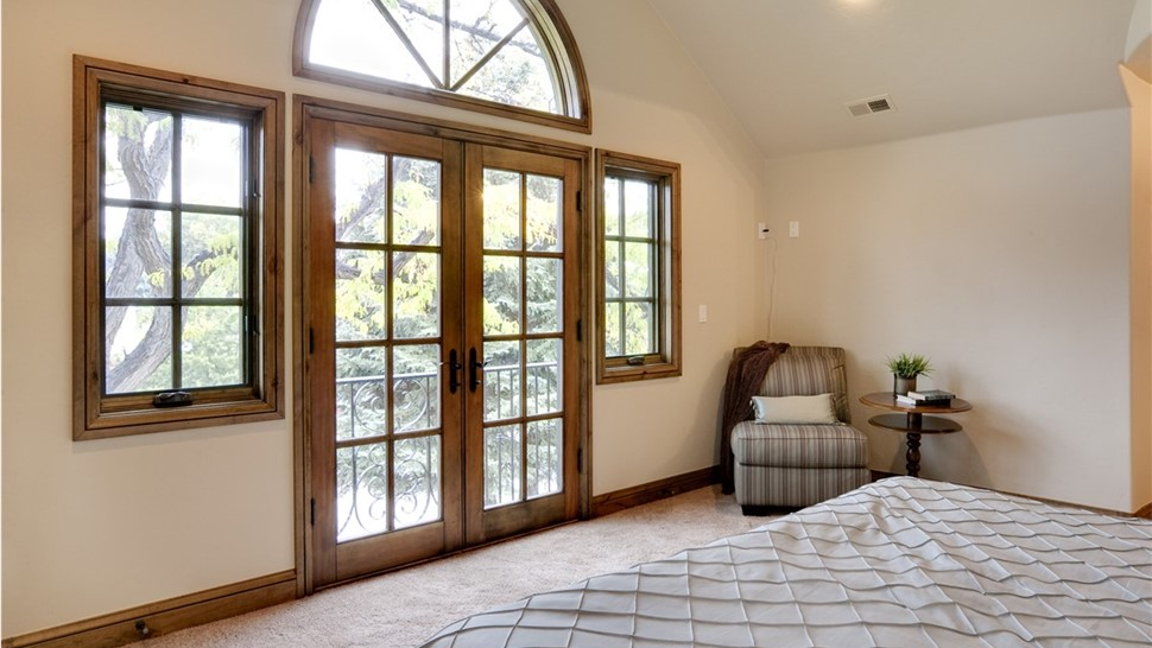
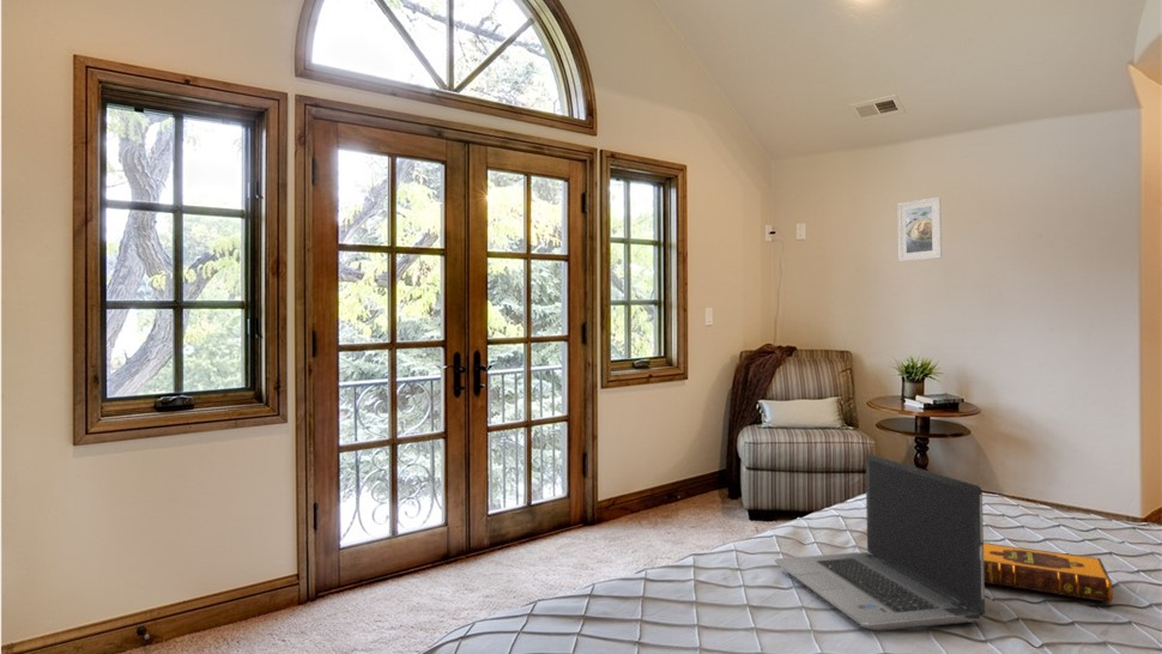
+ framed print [896,195,943,262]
+ hardback book [984,541,1114,605]
+ laptop computer [774,453,986,632]
